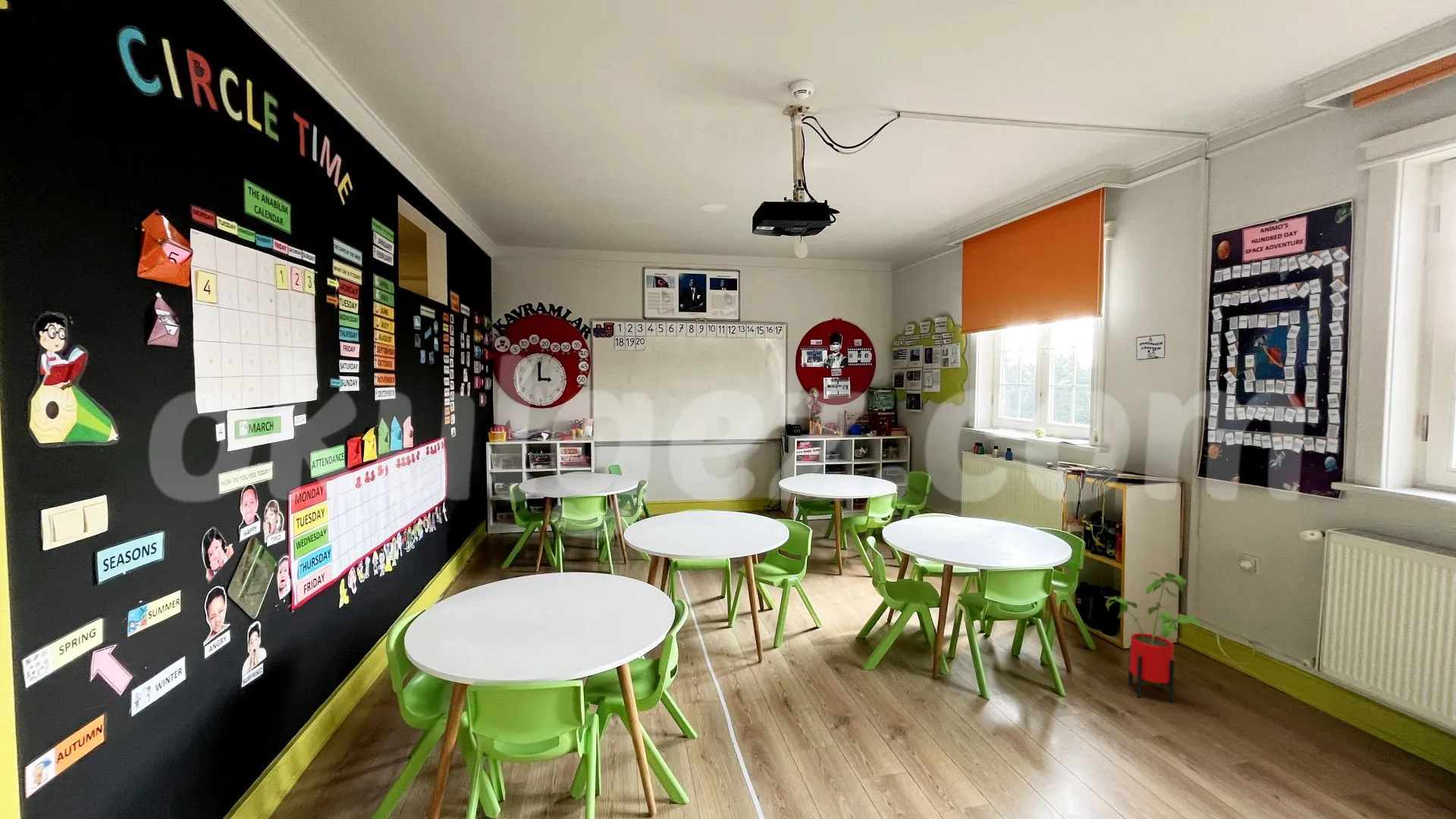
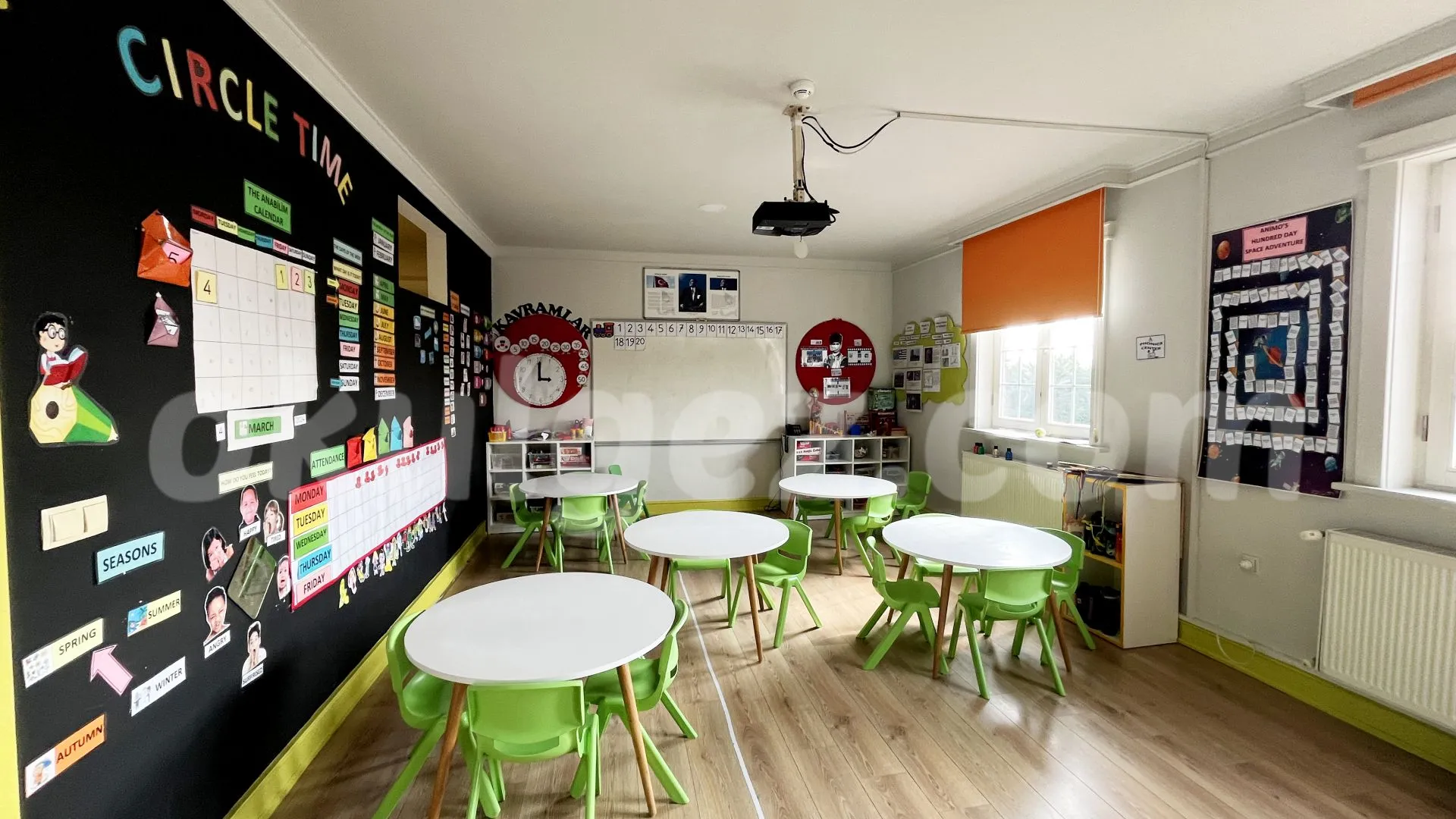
- house plant [1105,571,1204,703]
